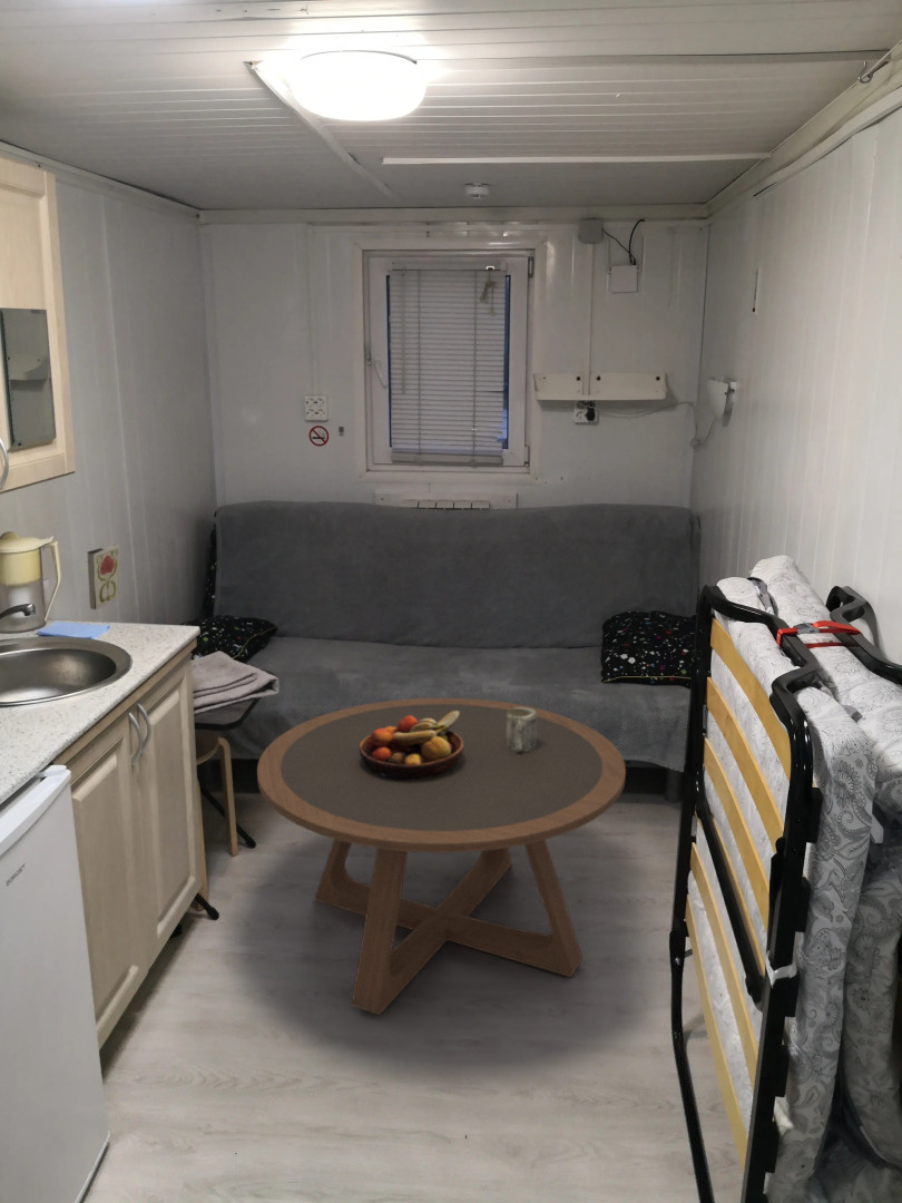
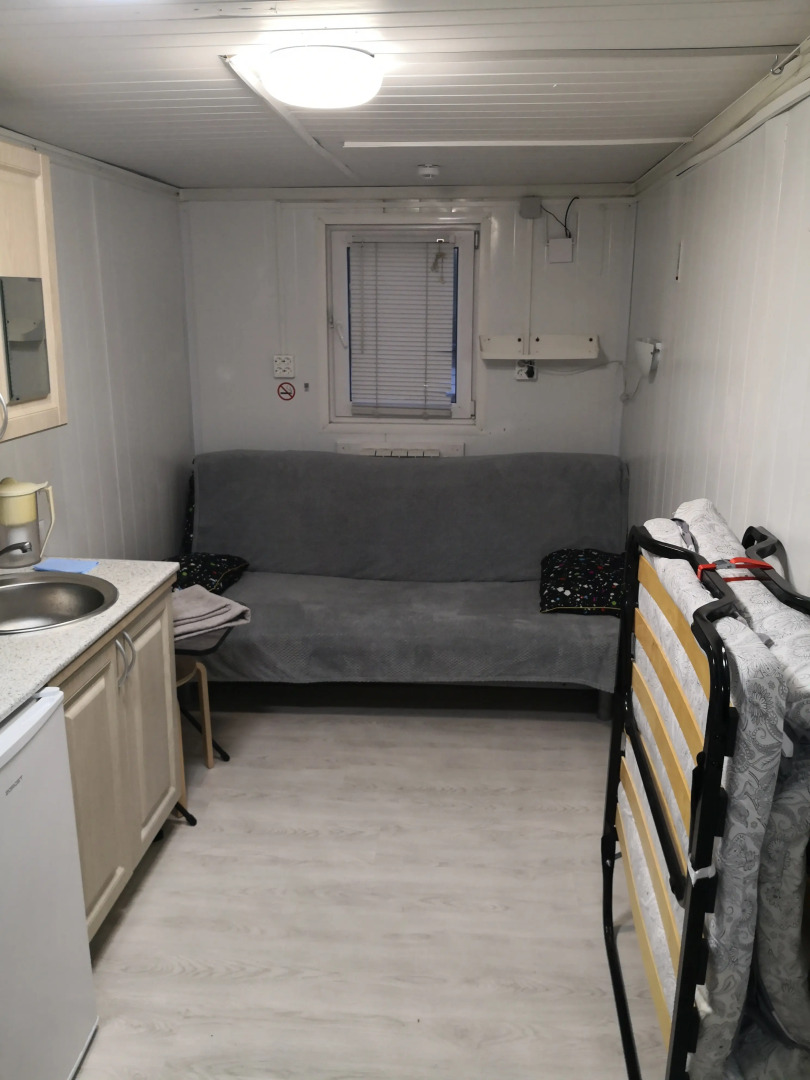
- fruit bowl [359,711,463,781]
- coffee table [256,697,627,1016]
- decorative tile [86,544,121,610]
- mug [507,707,537,752]
